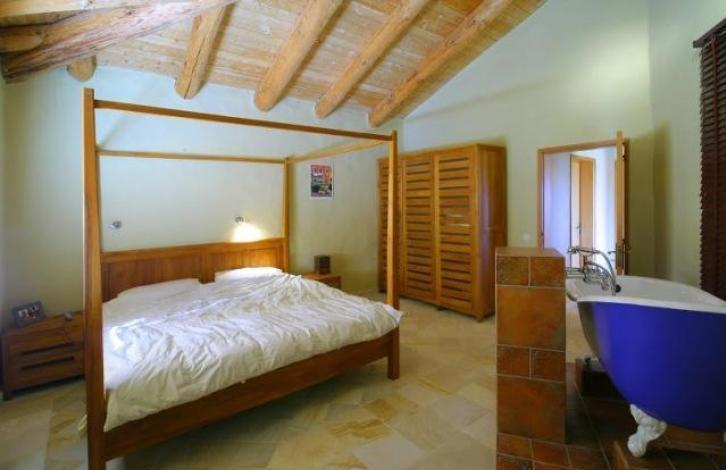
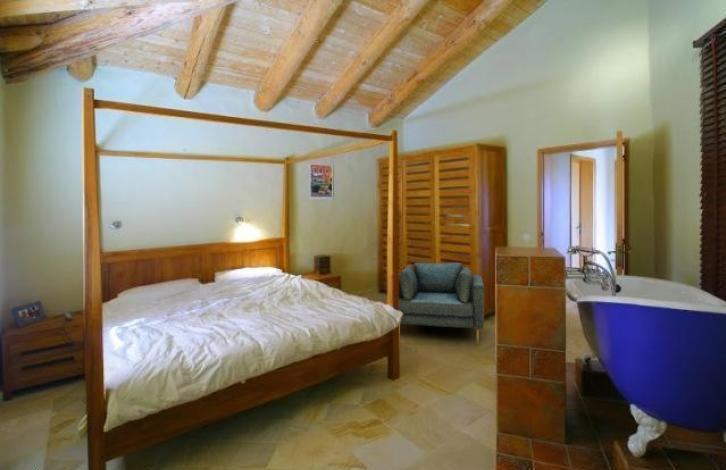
+ armchair [385,262,485,345]
